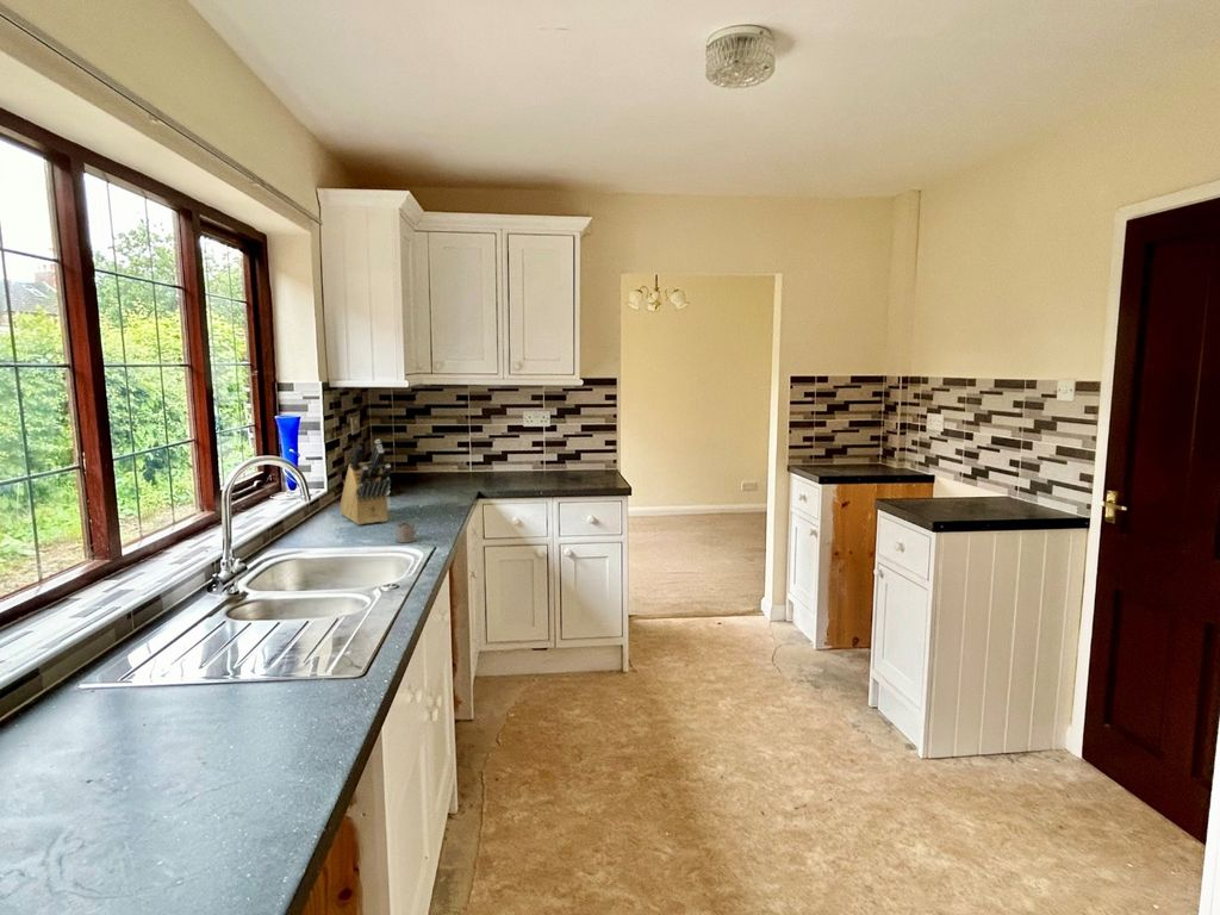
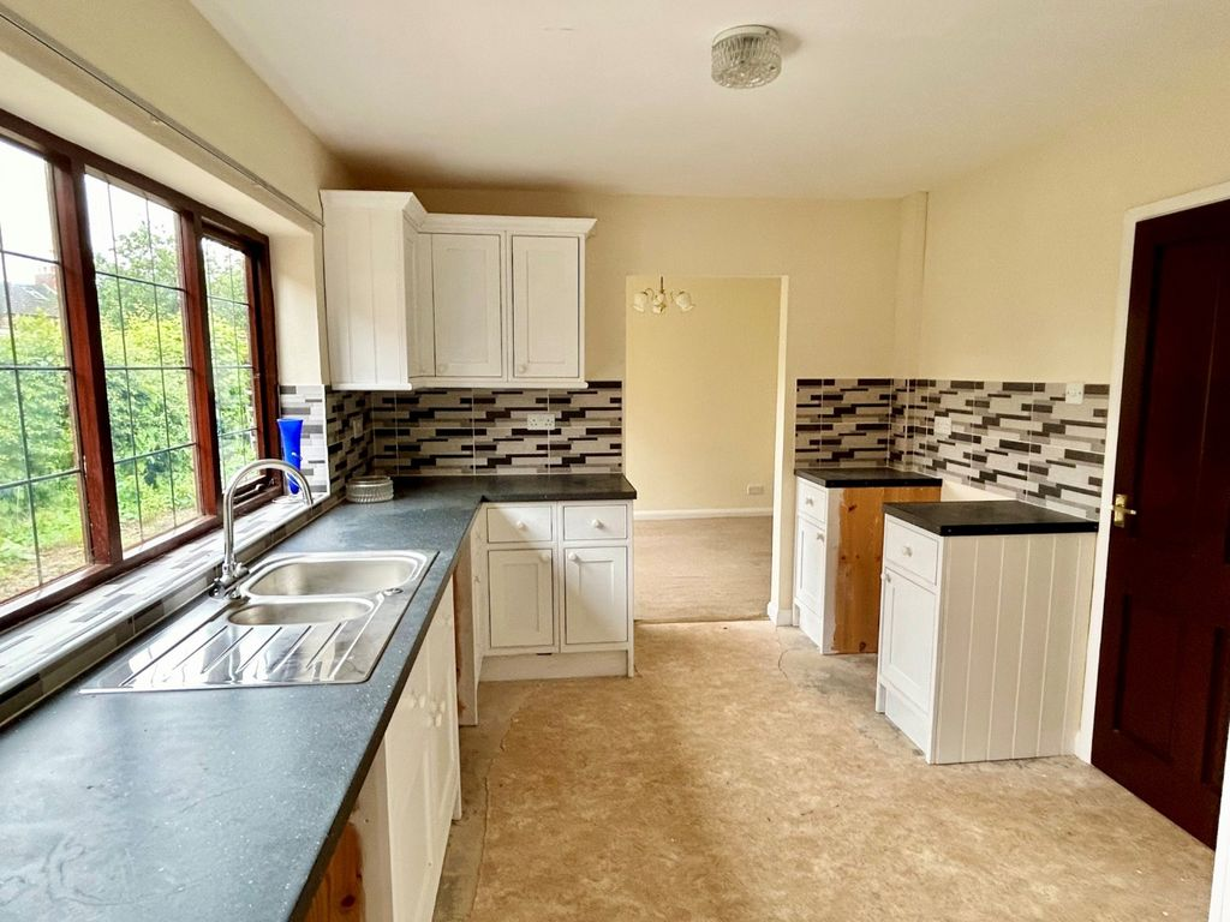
- knife block [338,438,392,525]
- tea glass holder [394,517,421,543]
